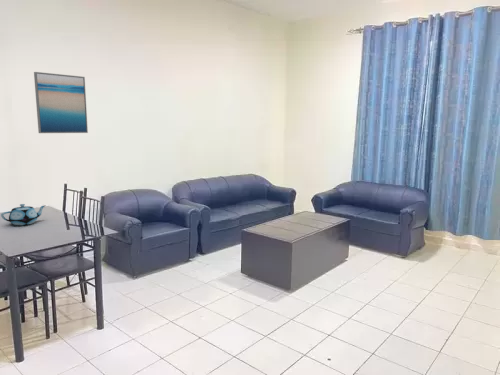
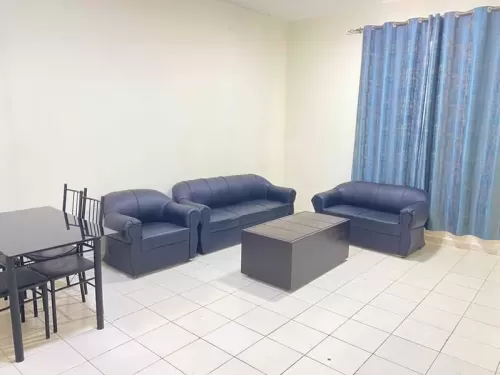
- teapot [0,203,47,226]
- wall art [33,71,89,134]
